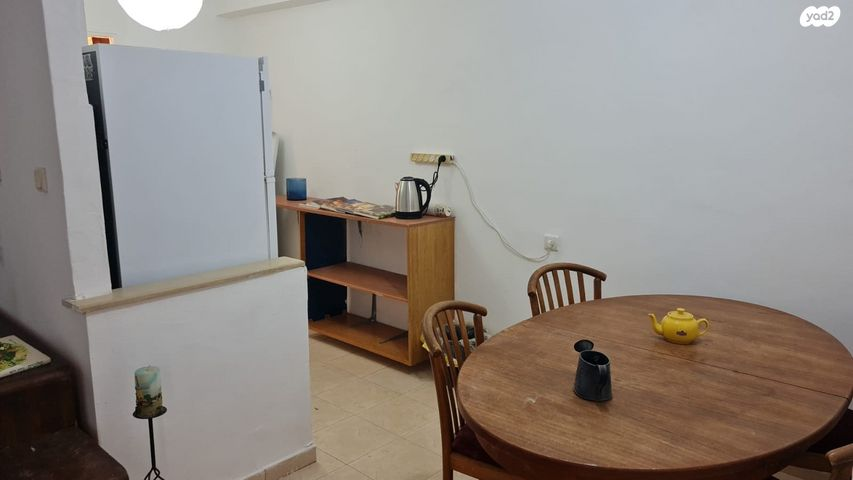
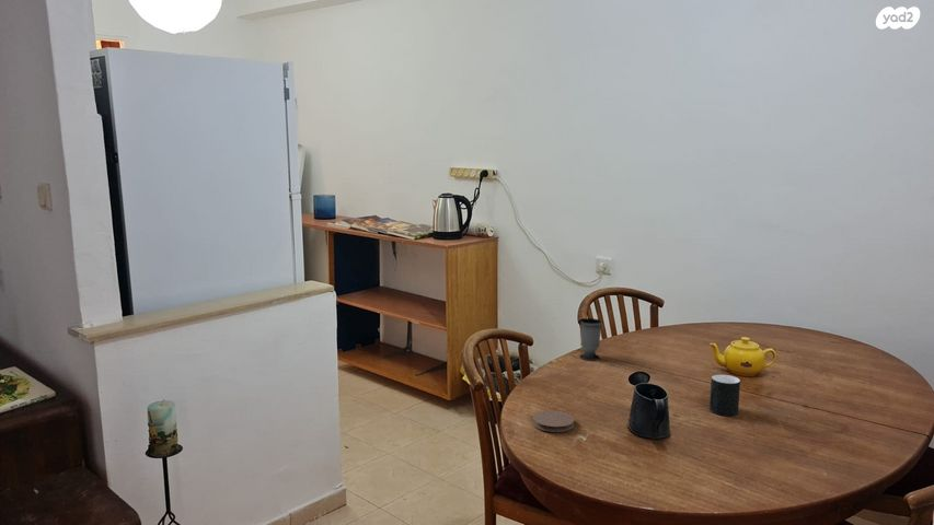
+ coaster [532,410,575,433]
+ cup [708,374,741,417]
+ cup [579,317,602,361]
